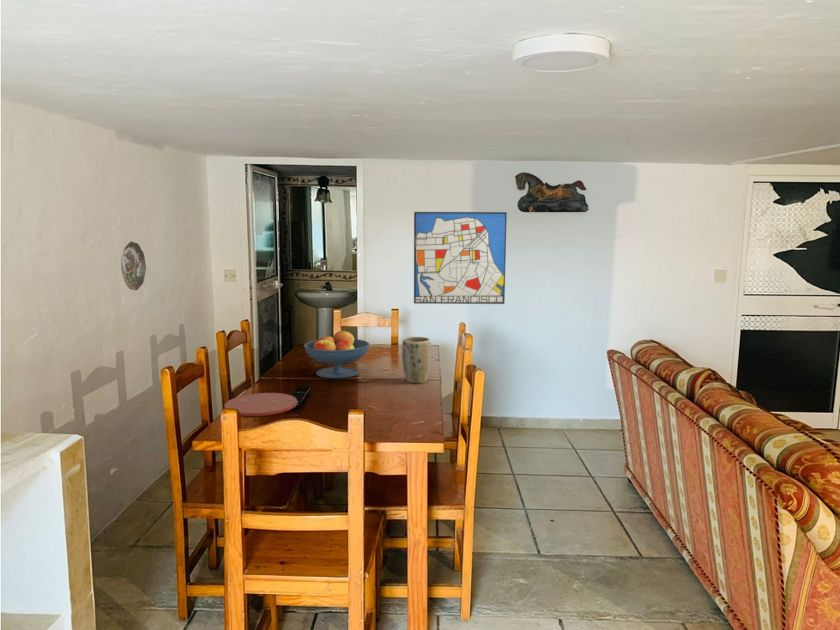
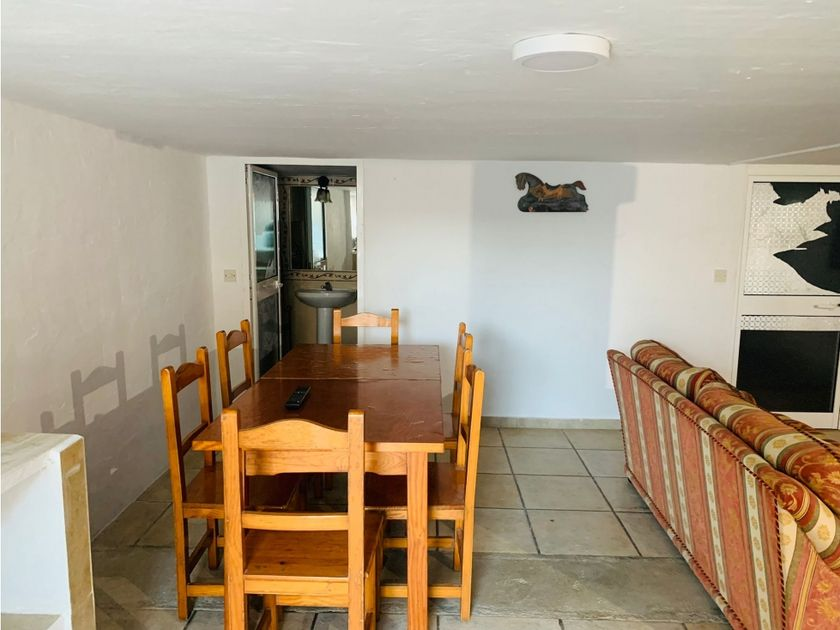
- plate [224,392,298,417]
- plant pot [401,336,432,384]
- wall art [413,211,508,305]
- decorative plate [120,241,147,291]
- fruit bowl [303,330,371,379]
